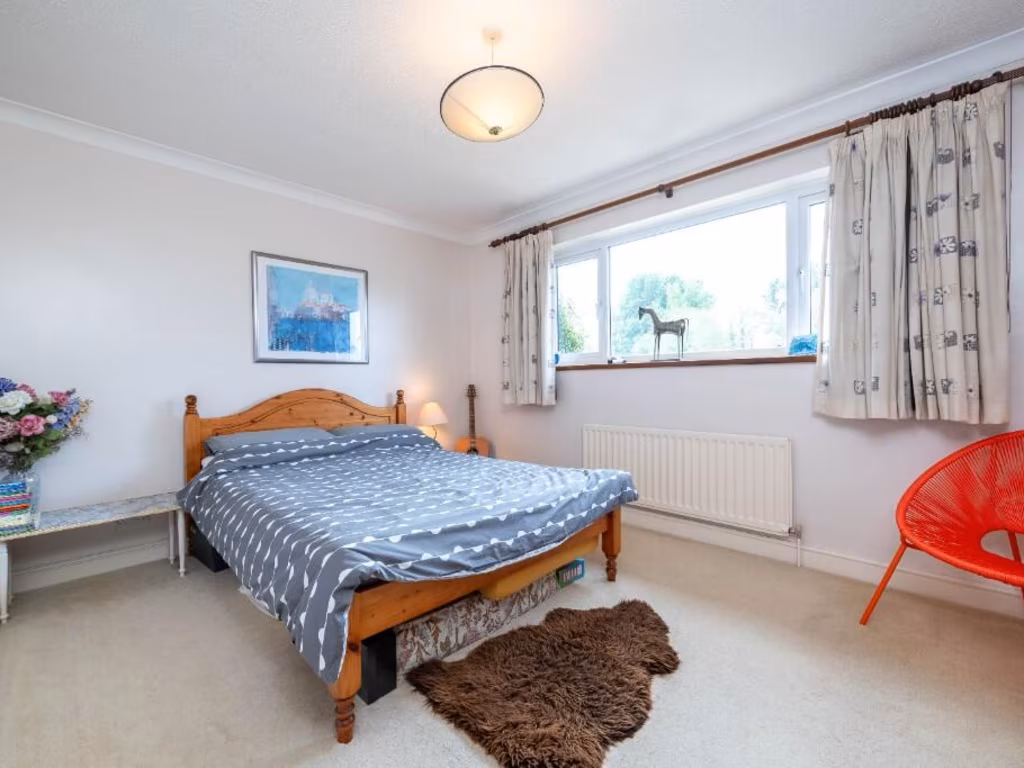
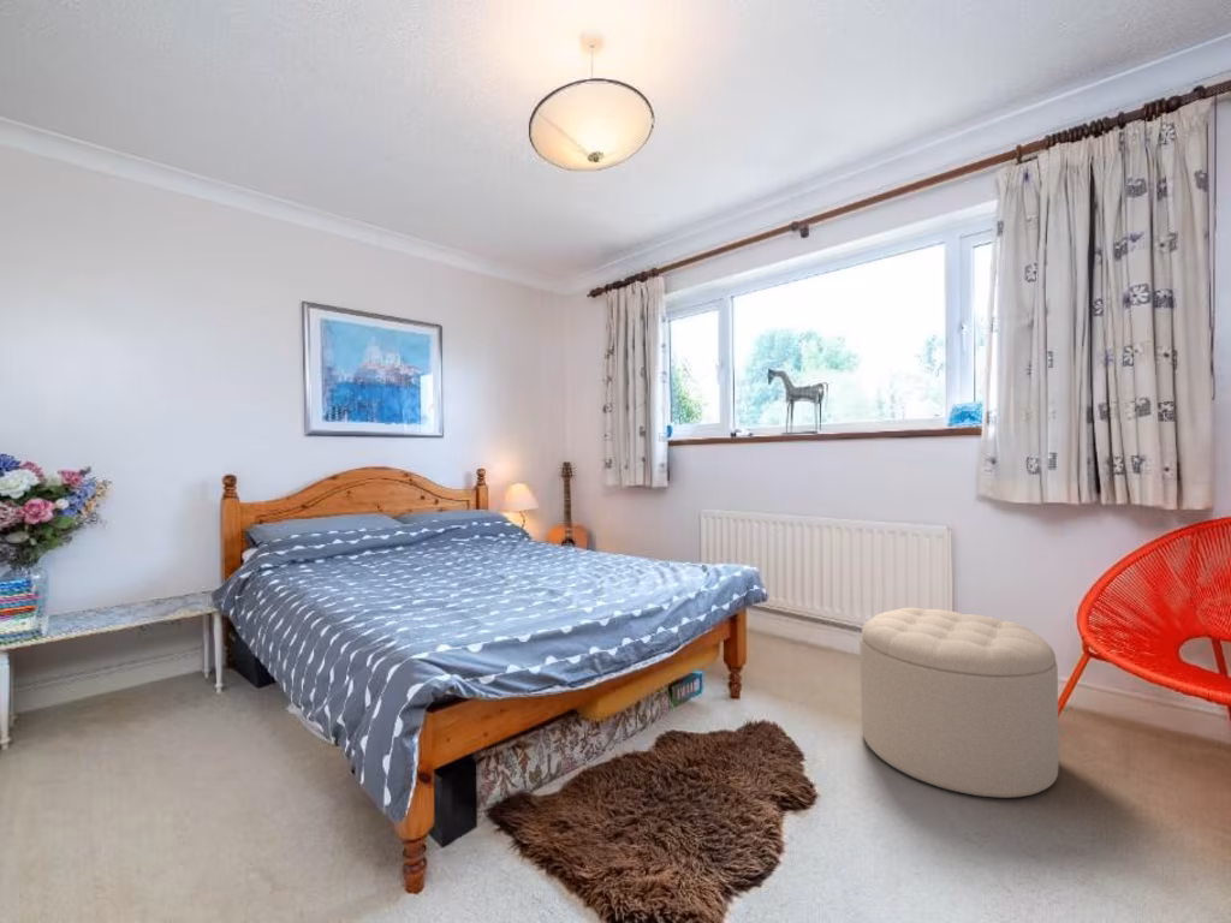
+ ottoman [860,607,1059,799]
